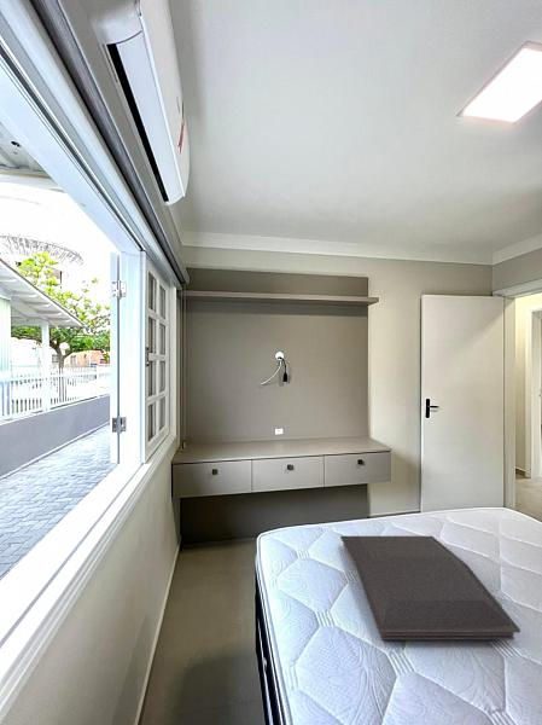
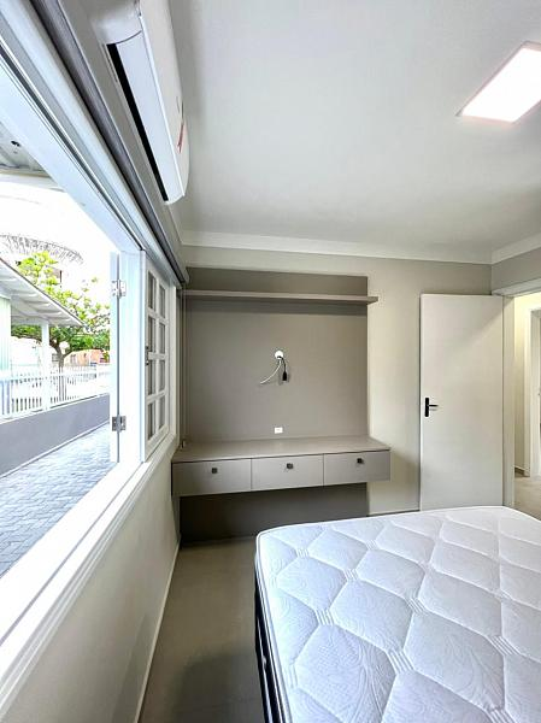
- serving tray [339,535,521,640]
